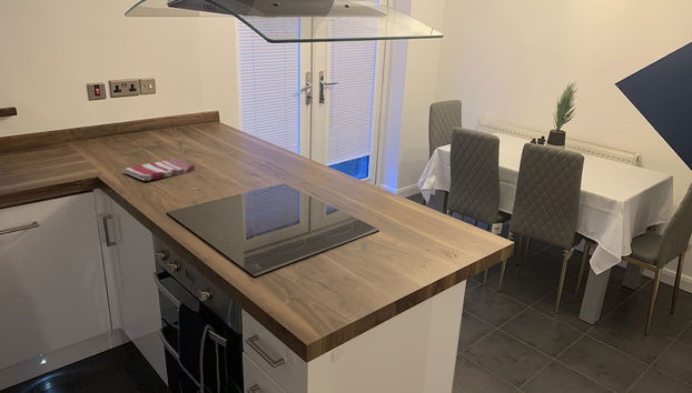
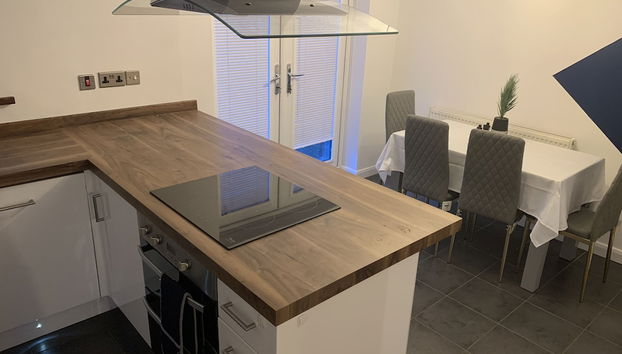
- dish towel [121,158,196,182]
